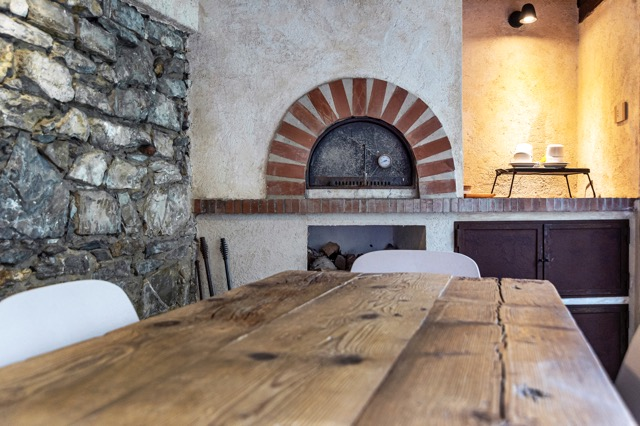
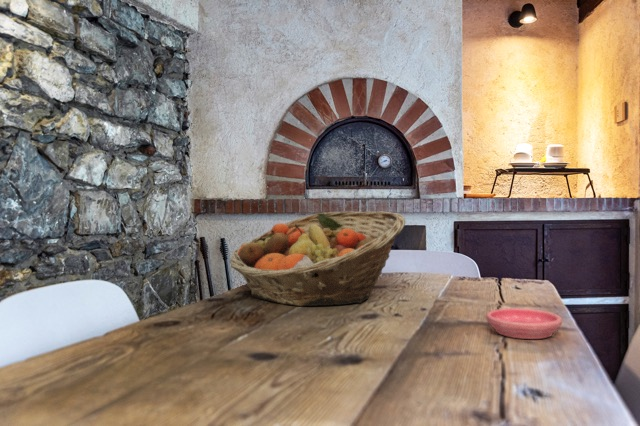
+ fruit basket [228,210,406,307]
+ saucer [485,307,563,340]
